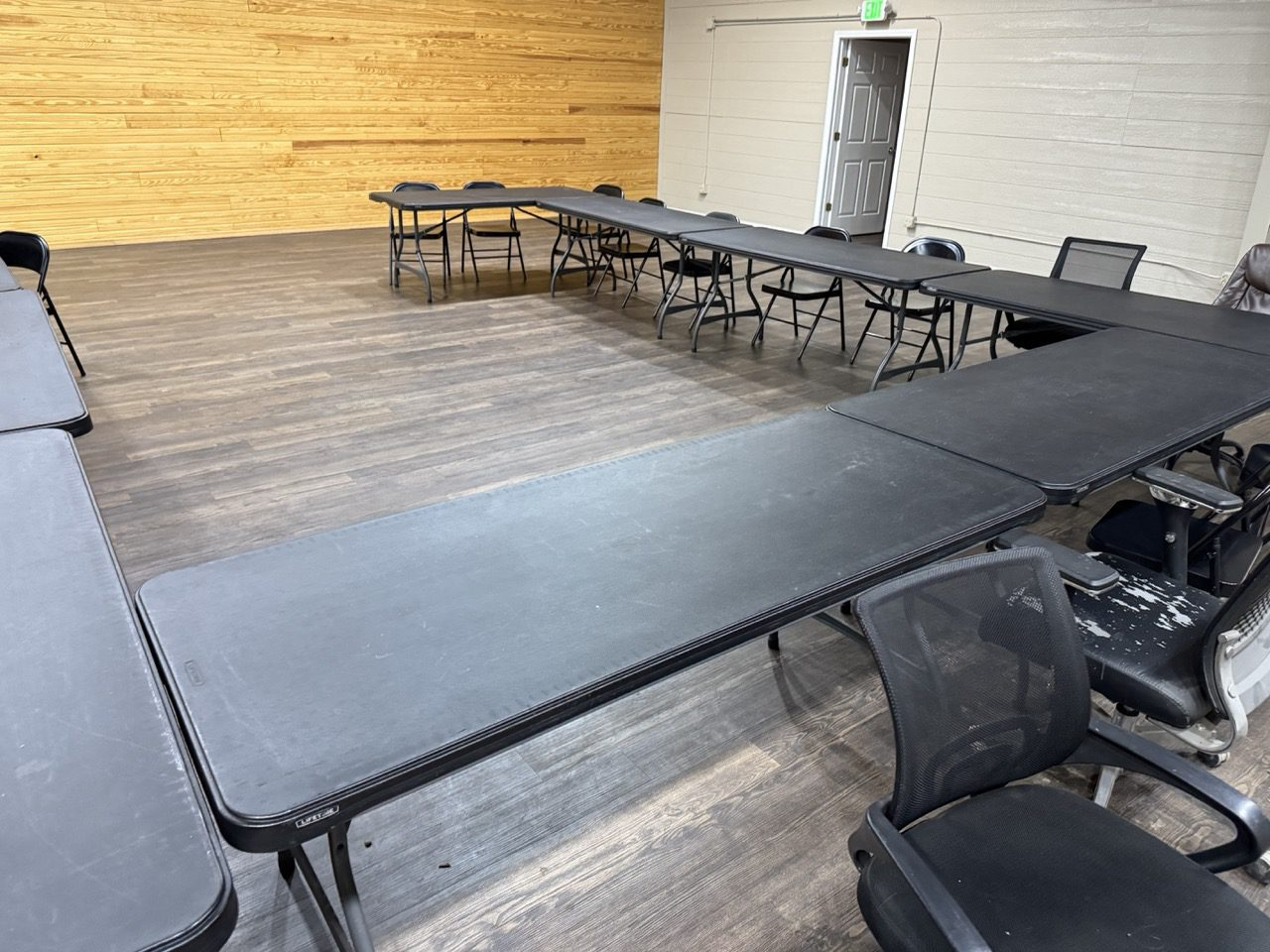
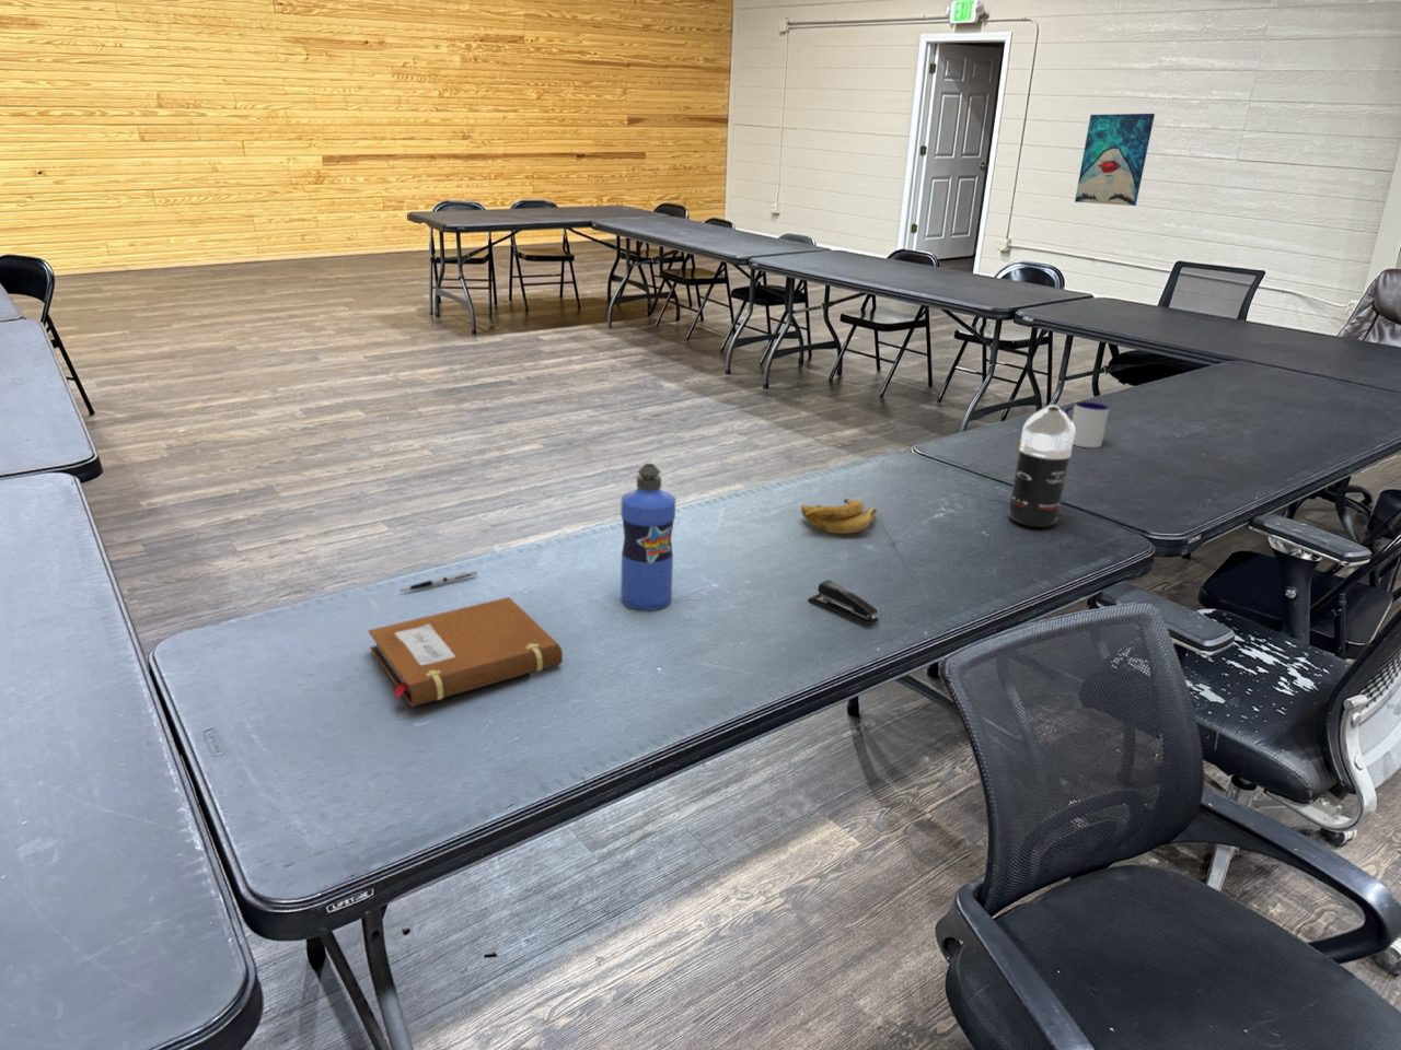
+ banana [800,497,878,535]
+ spray bottle [1007,404,1074,528]
+ mug [1062,401,1110,449]
+ notebook [367,596,564,708]
+ pen [399,570,479,591]
+ stapler [806,580,880,628]
+ wall art [1073,113,1156,206]
+ water bottle [620,462,676,611]
